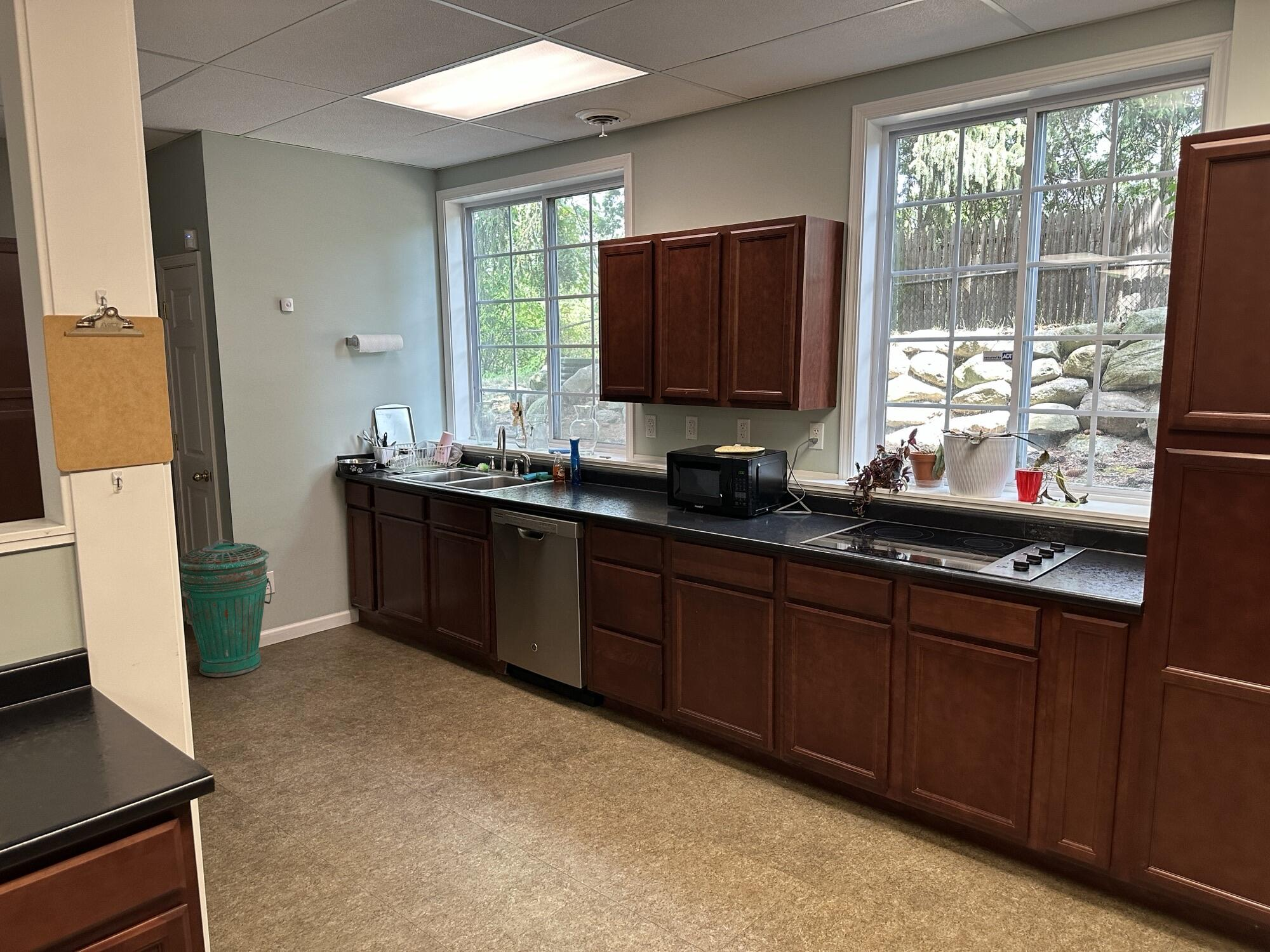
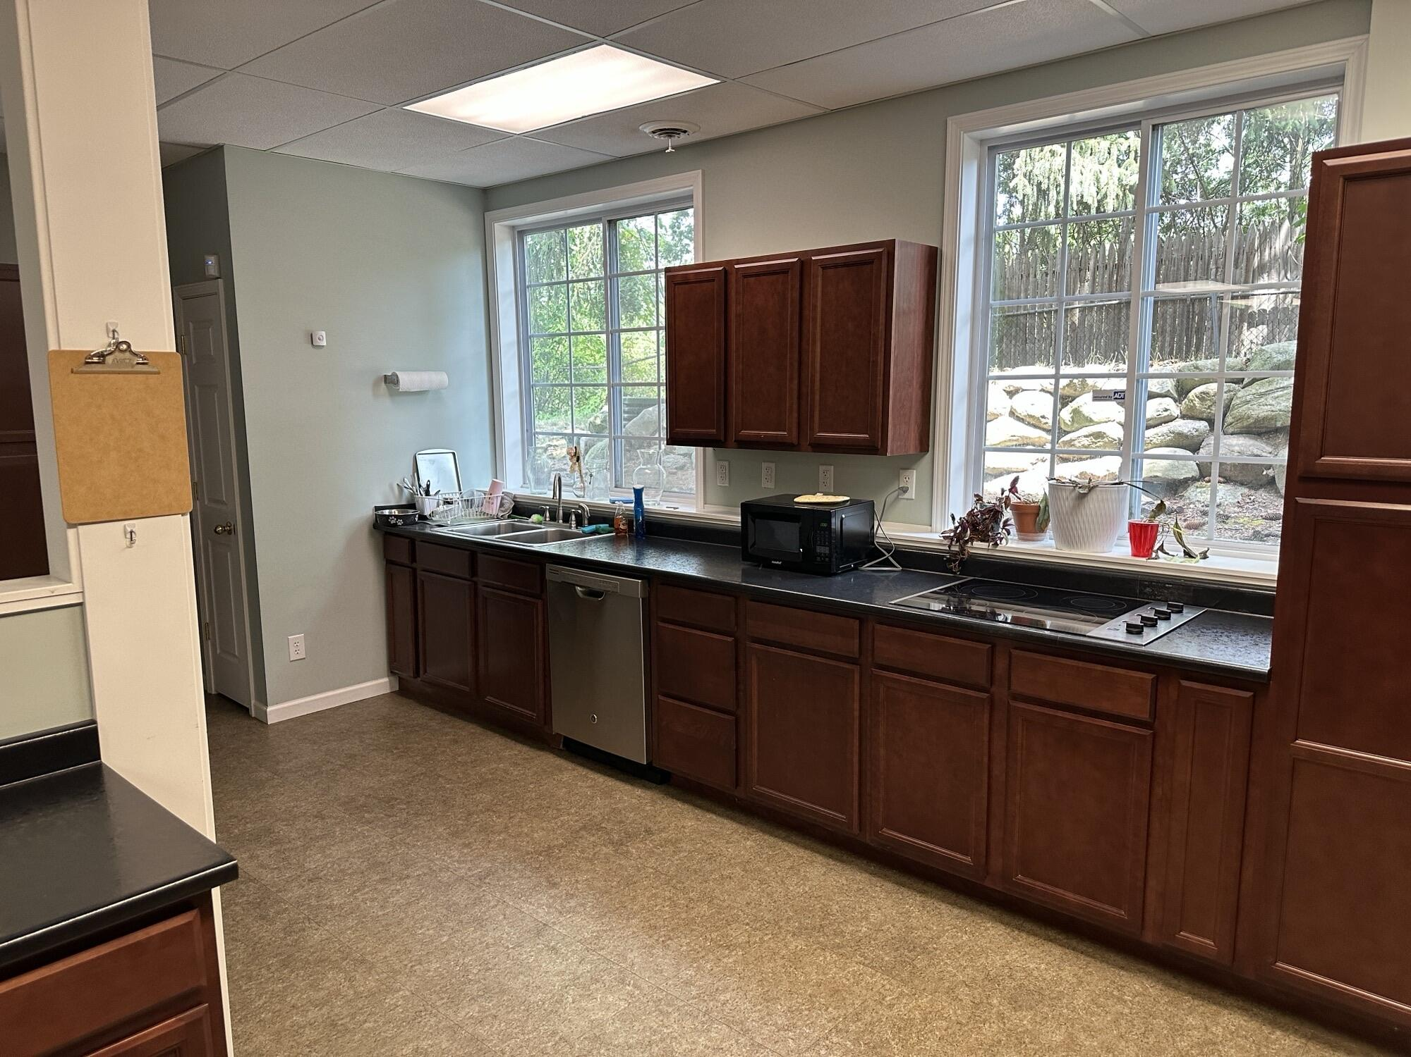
- trash can [179,539,272,678]
